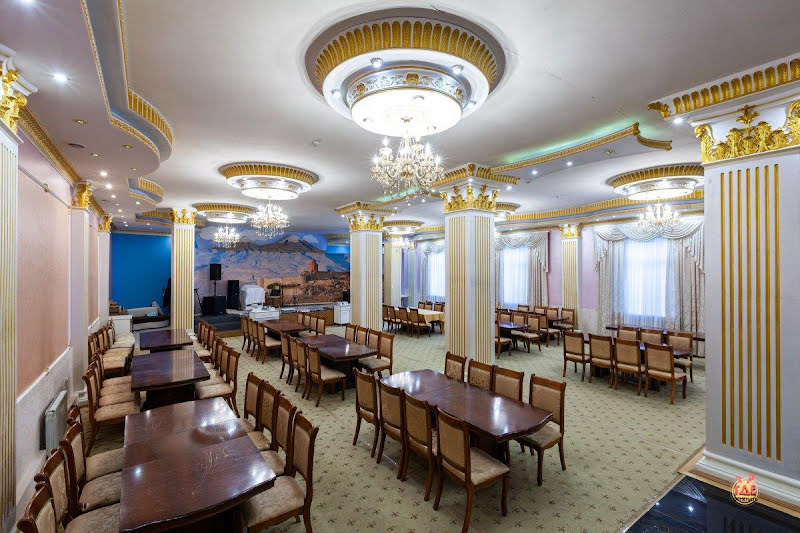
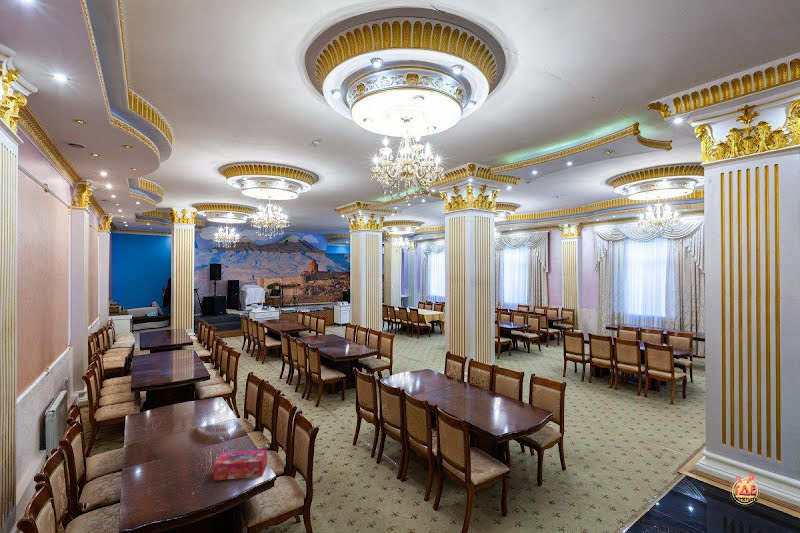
+ tissue box [213,449,268,481]
